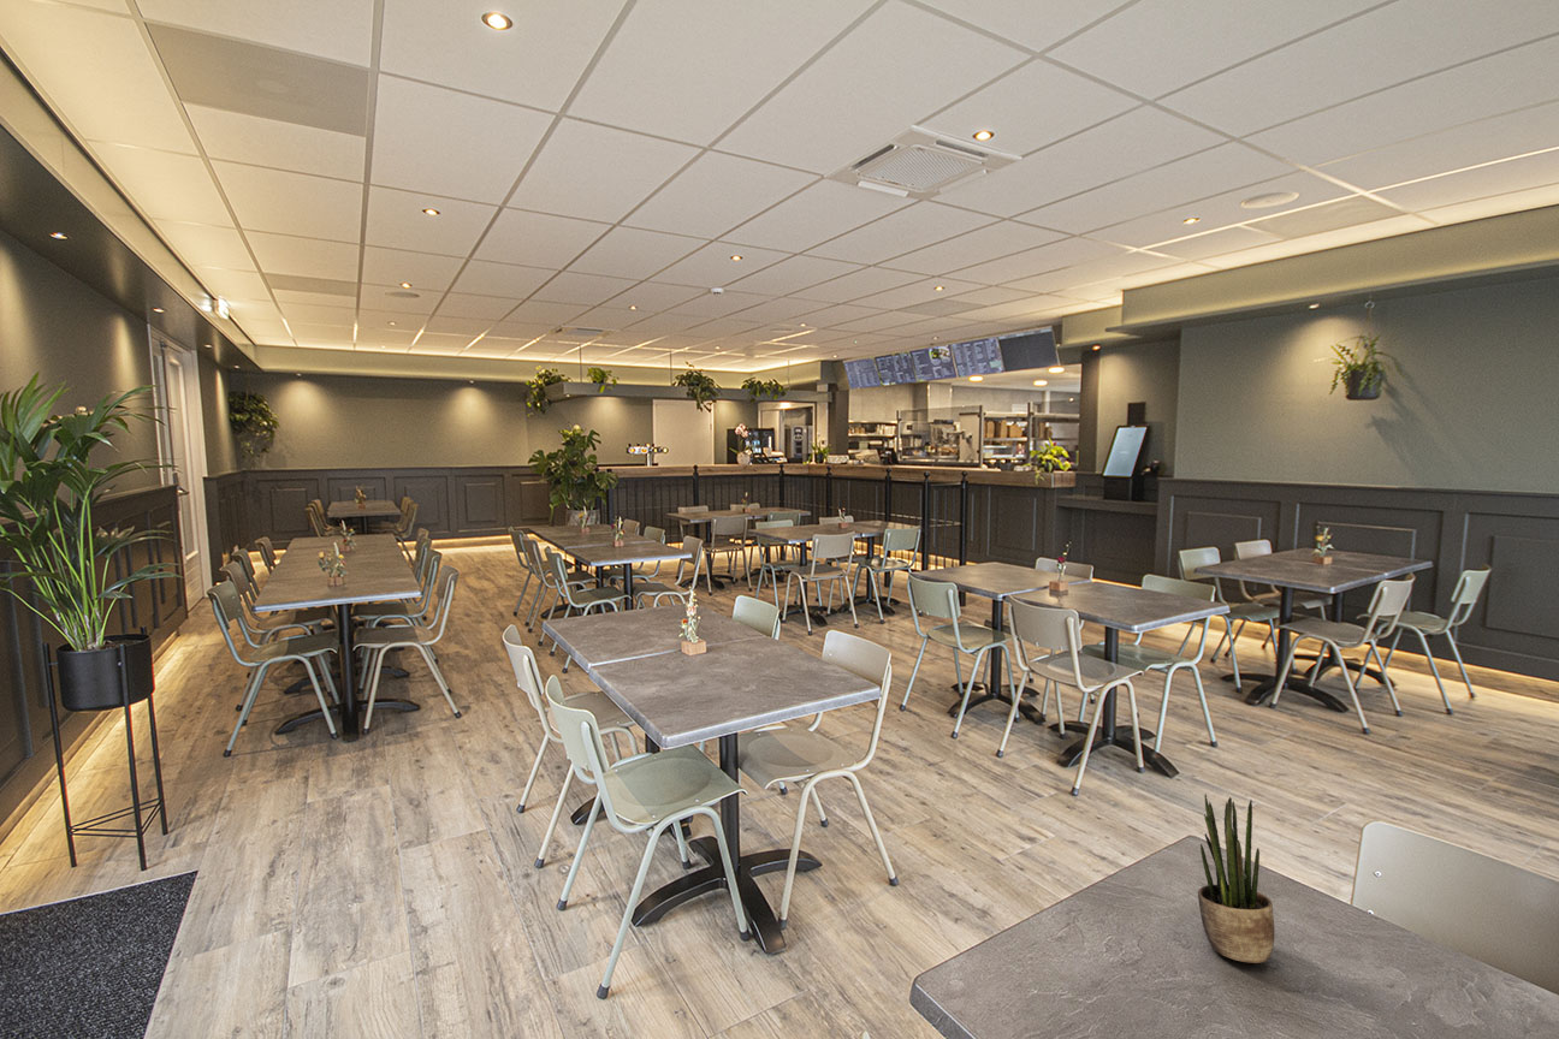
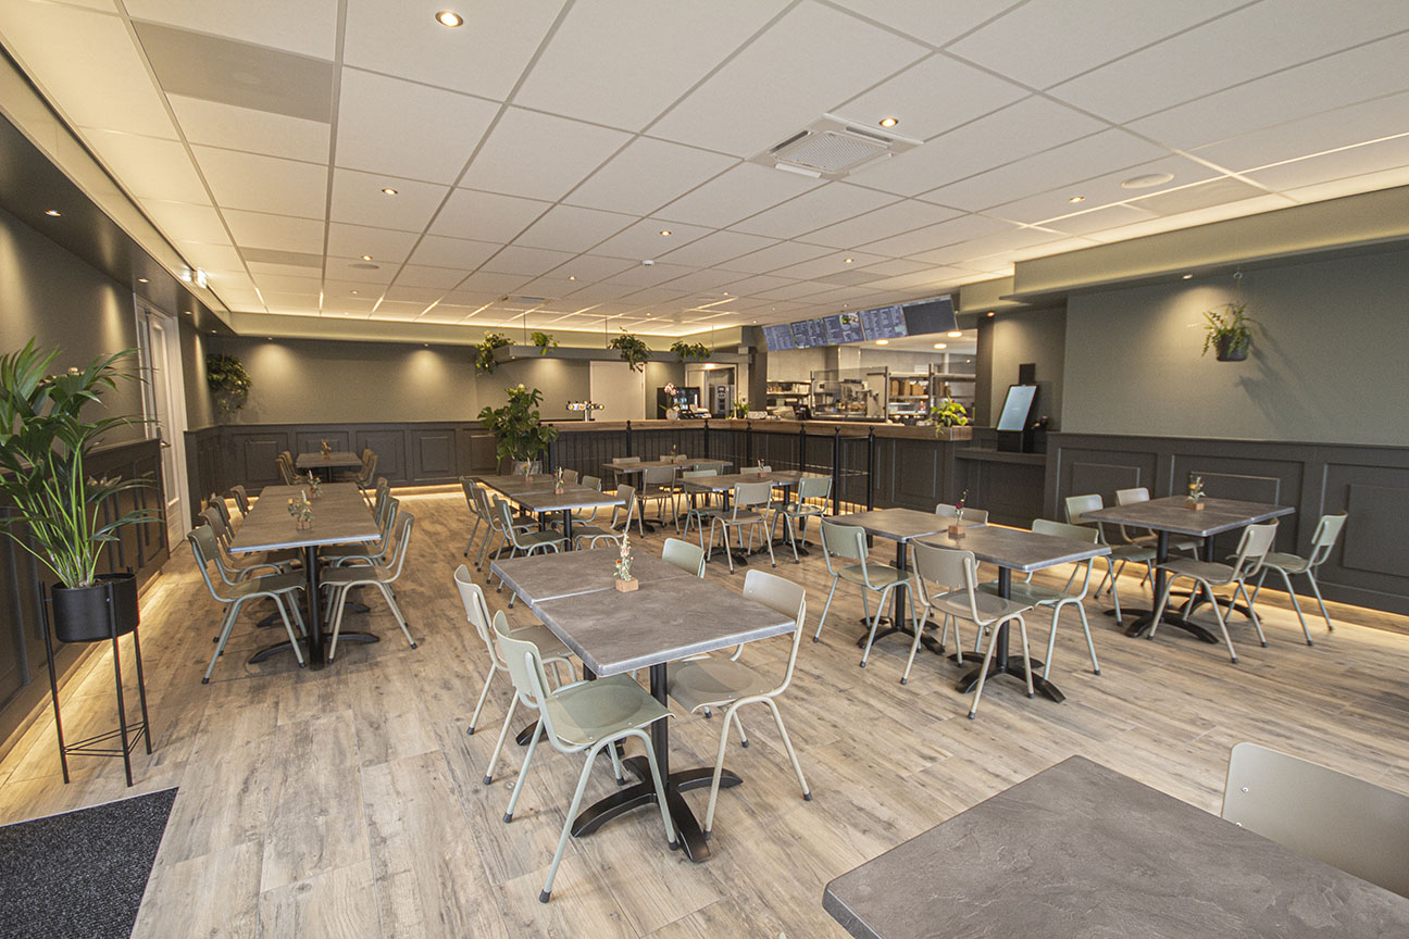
- potted plant [1197,792,1275,964]
